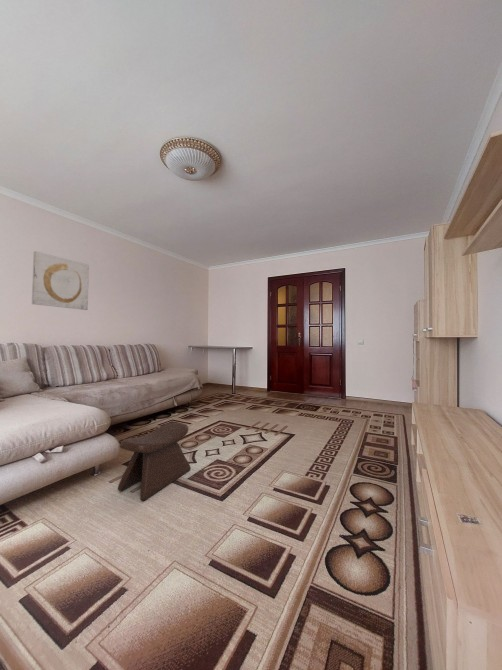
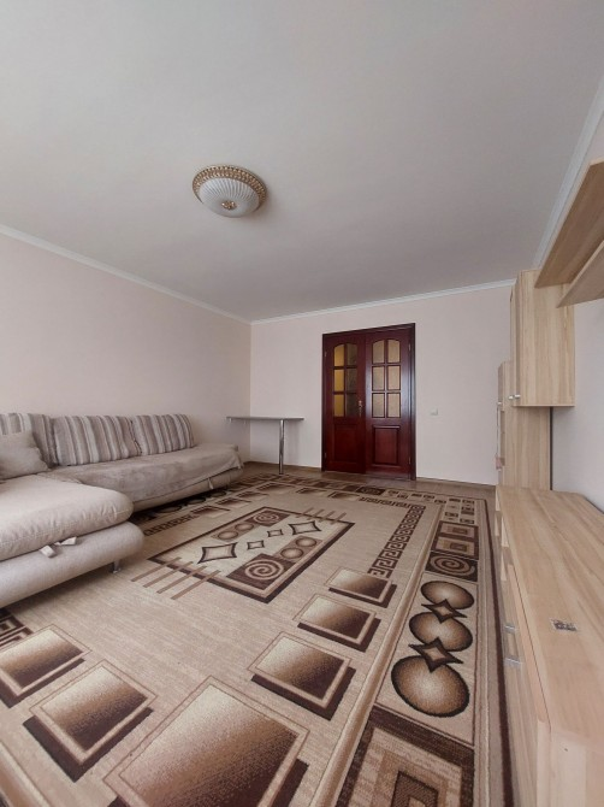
- stool [117,422,192,502]
- wall art [31,250,90,311]
